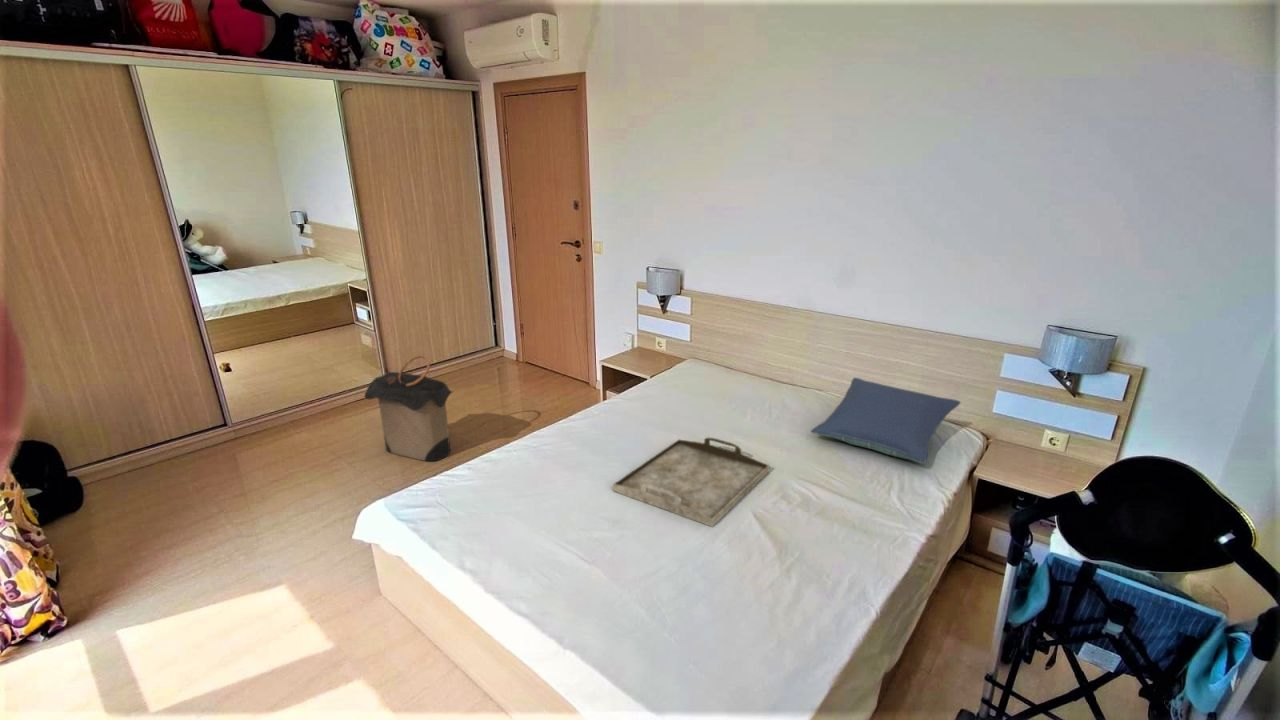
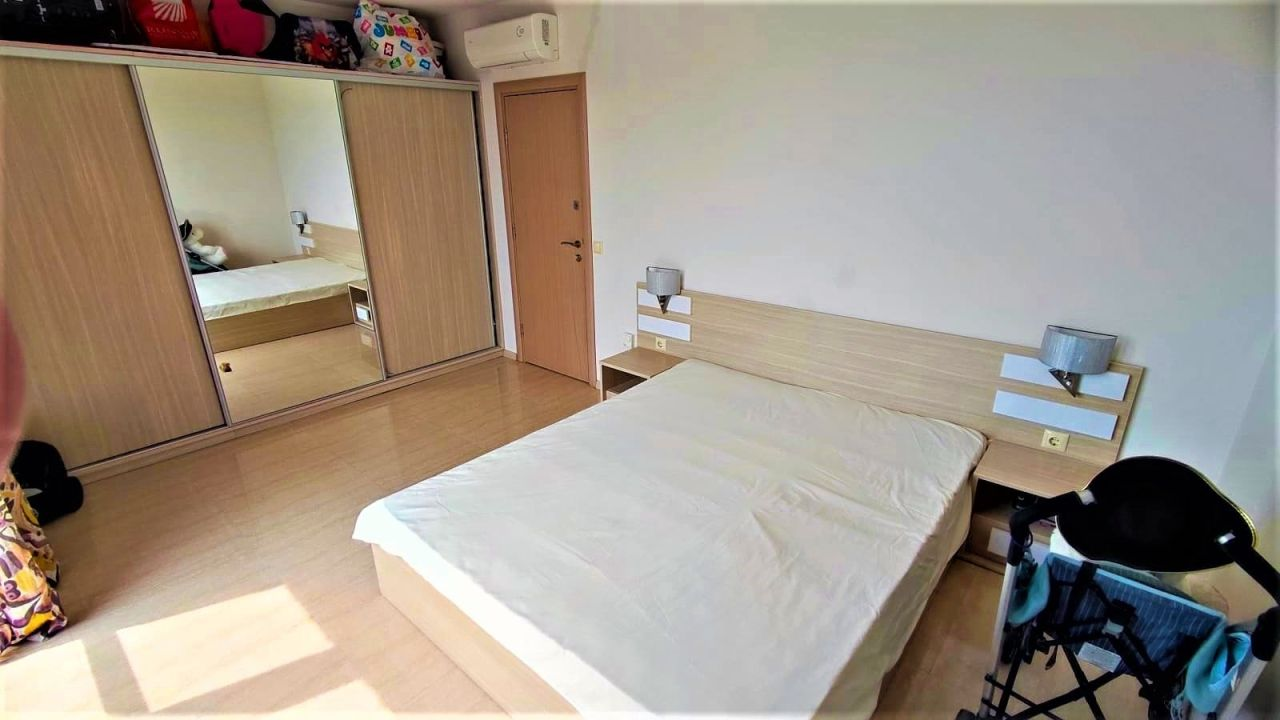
- pillow [810,377,962,465]
- laundry hamper [363,354,454,462]
- serving tray [612,436,771,528]
